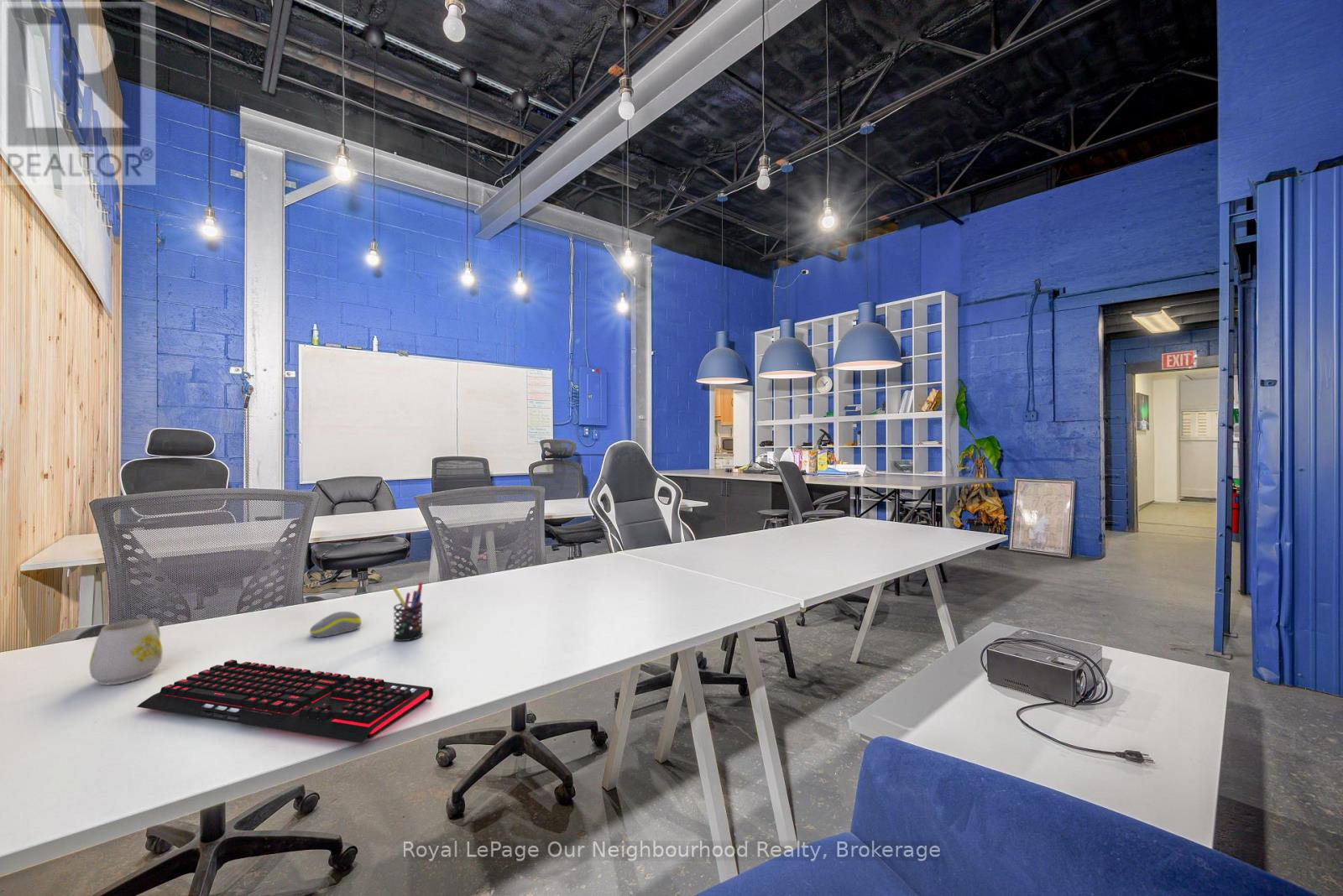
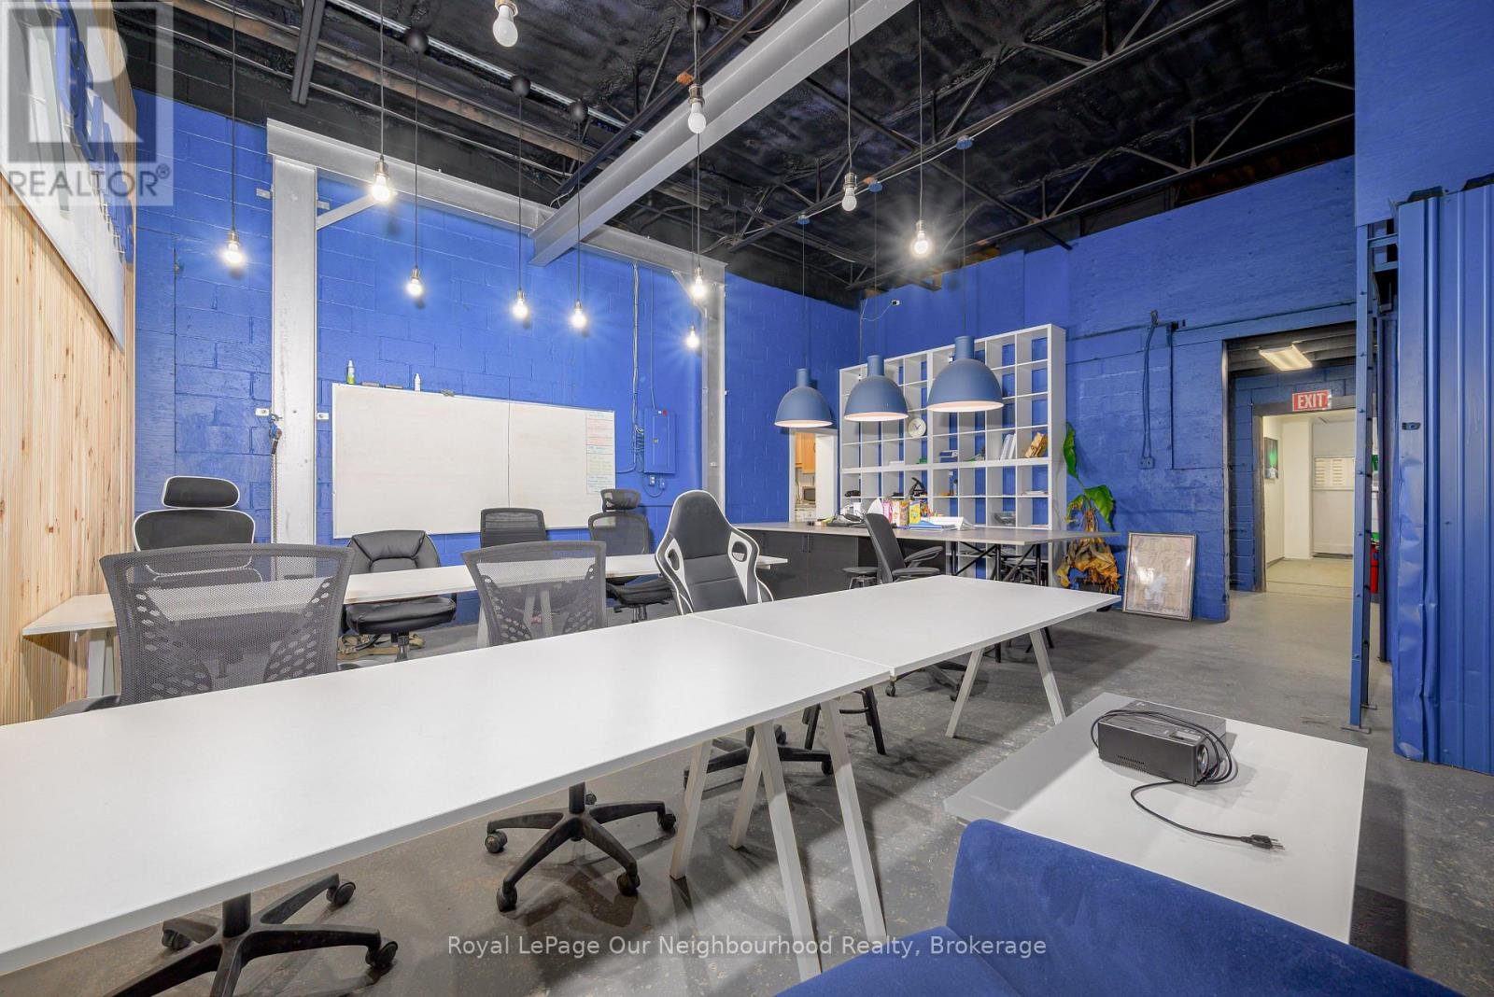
- keyboard [136,659,434,744]
- computer mouse [309,611,362,638]
- pen holder [391,581,424,642]
- mug [89,617,164,685]
